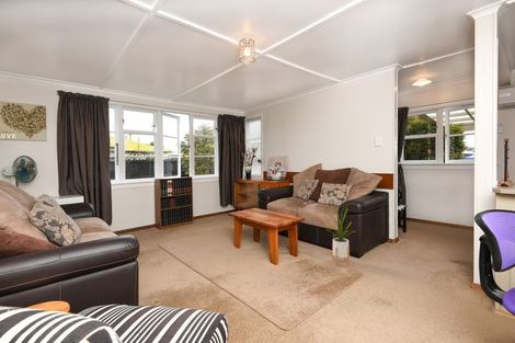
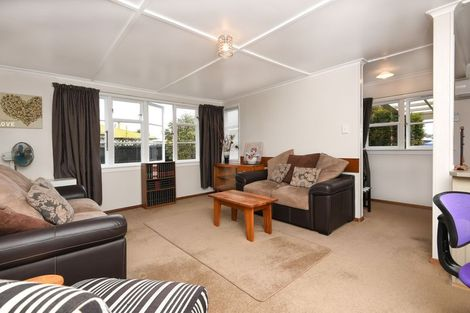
- house plant [325,204,355,266]
